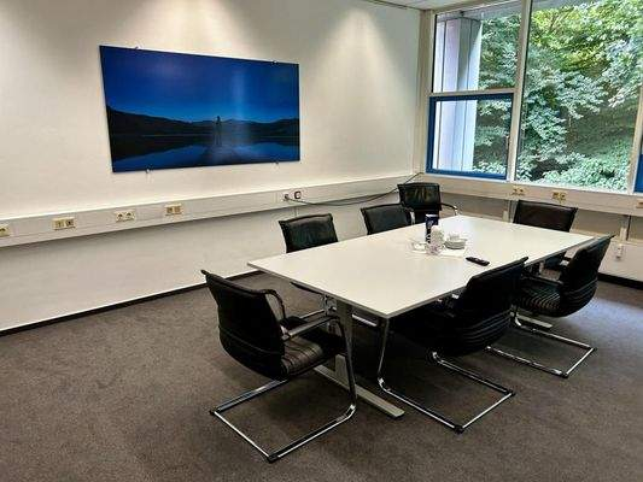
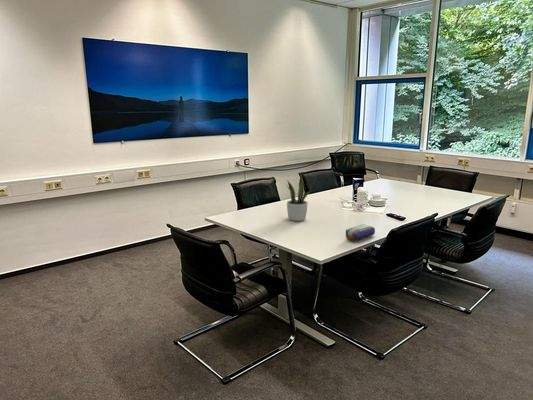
+ pencil case [345,223,376,242]
+ potted plant [285,172,313,222]
